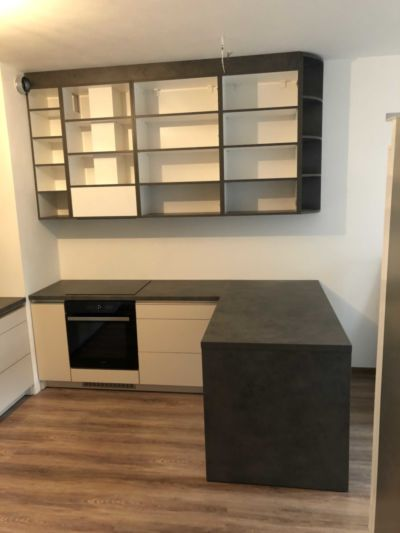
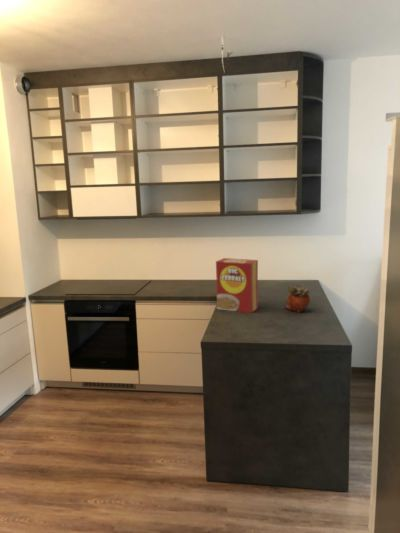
+ succulent planter [285,283,311,313]
+ cereal box [215,257,259,314]
